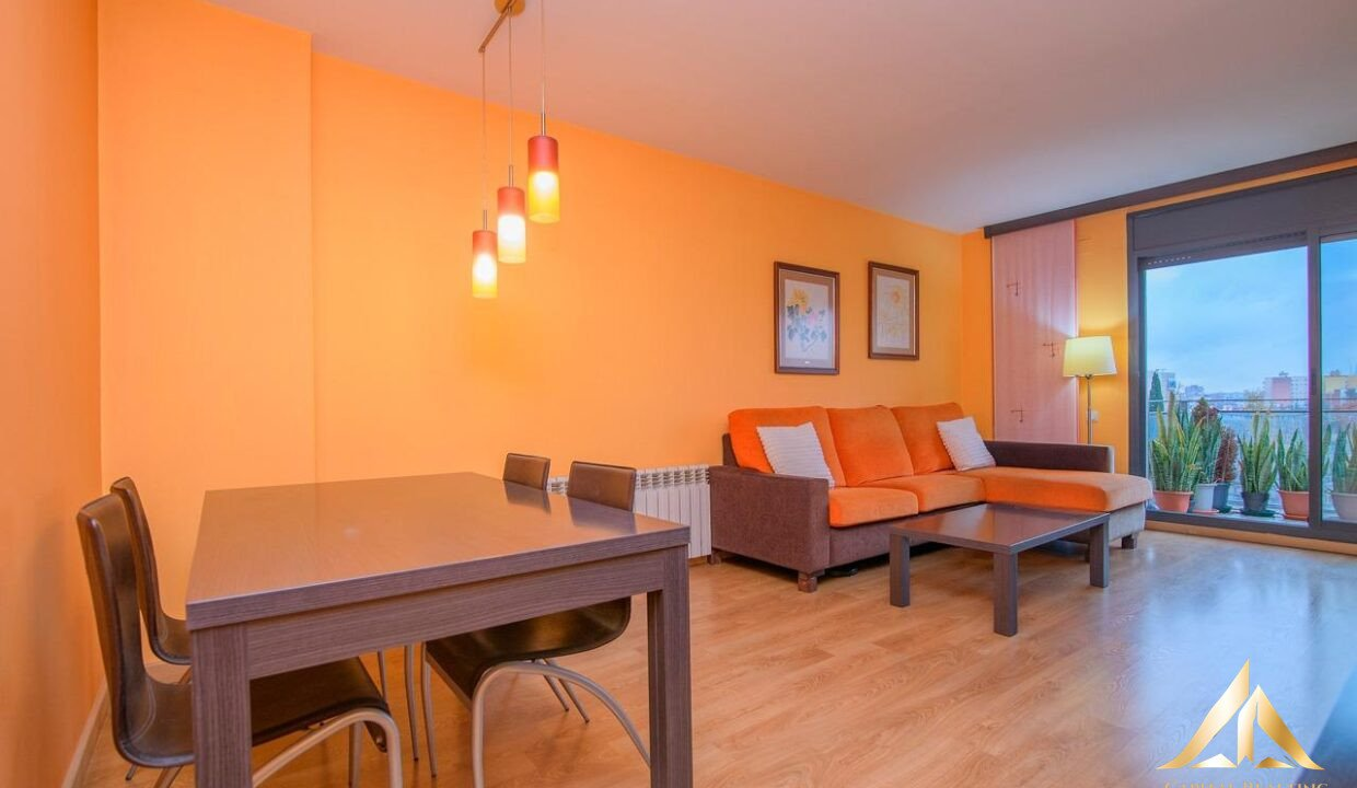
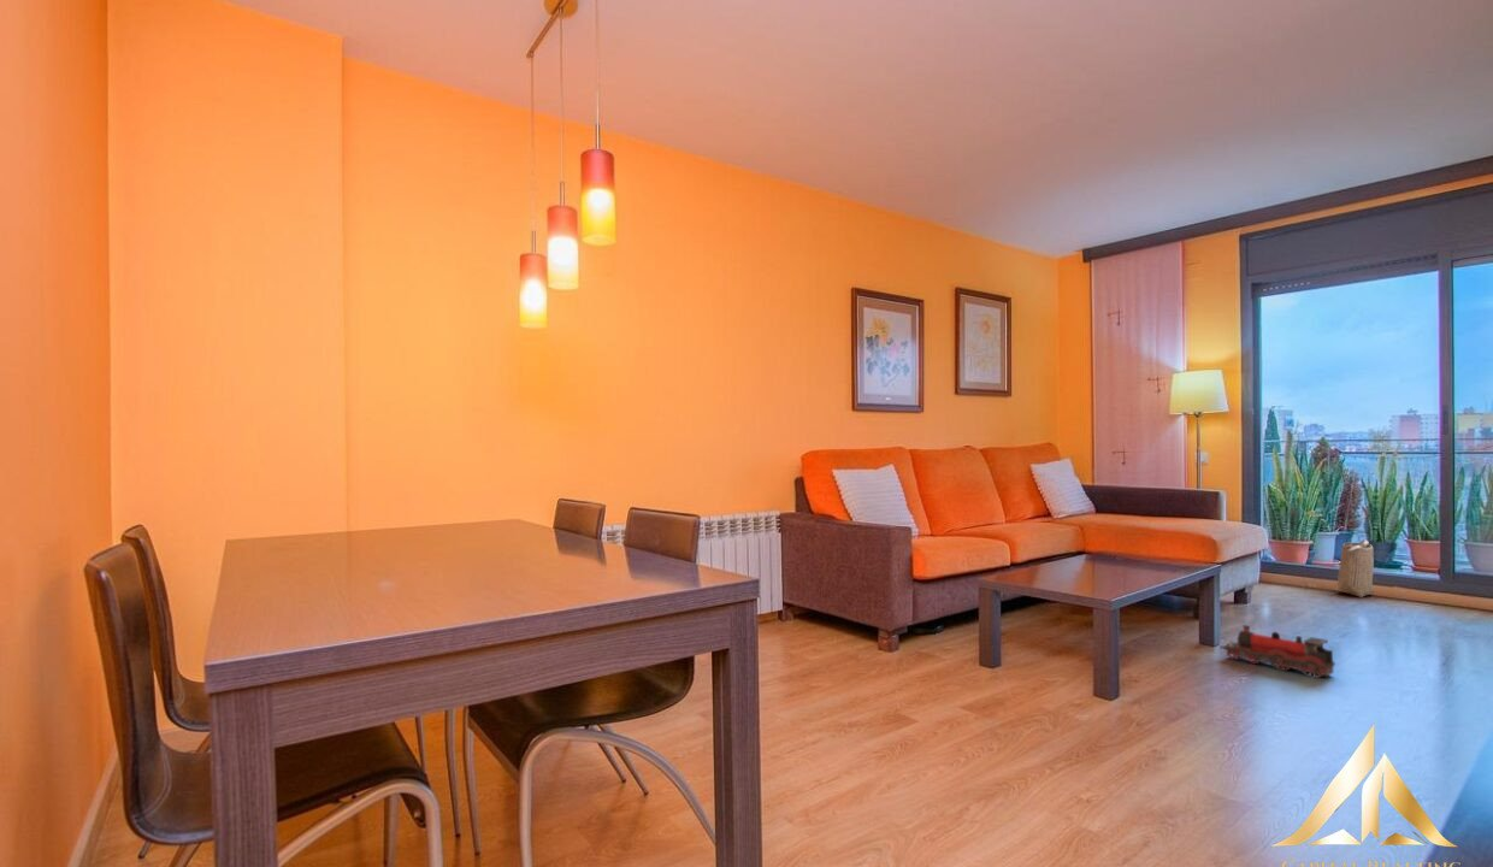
+ basket [1334,538,1375,598]
+ toy train [1218,625,1336,679]
